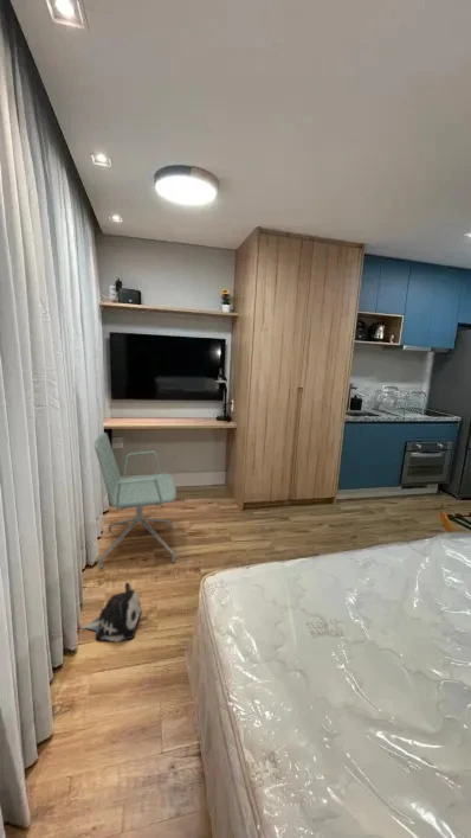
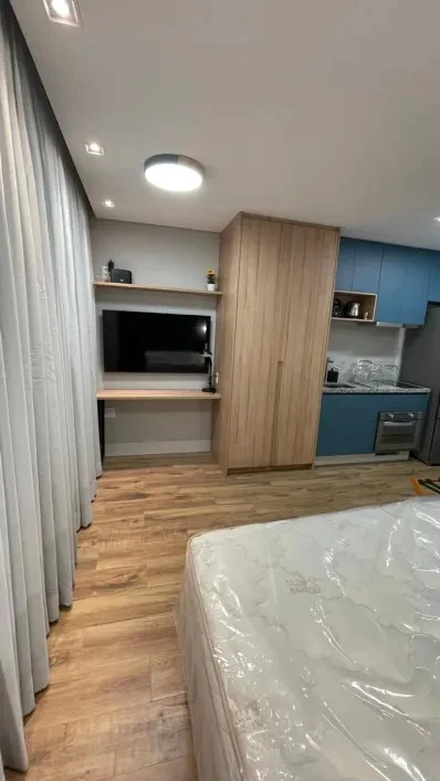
- plush toy [79,582,142,642]
- office chair [93,431,178,570]
